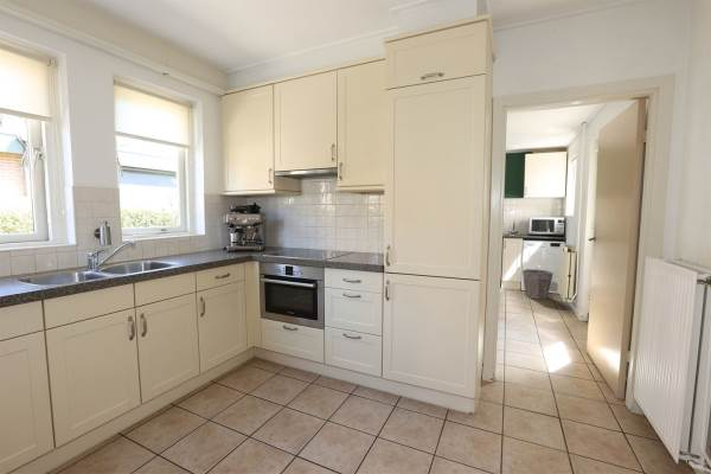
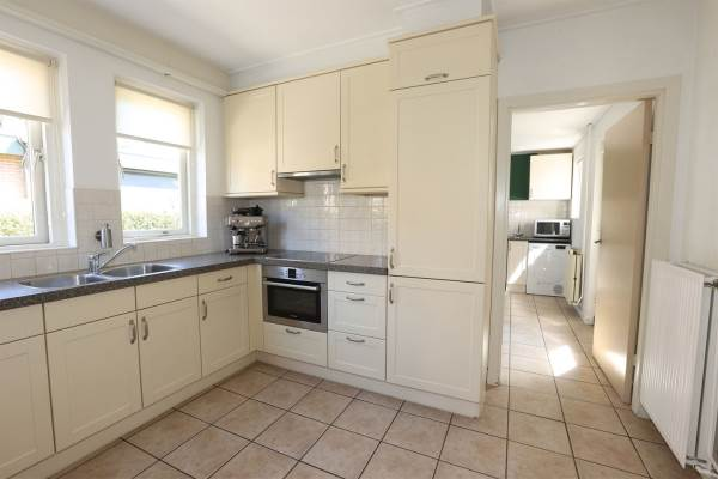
- waste bin [521,268,555,300]
